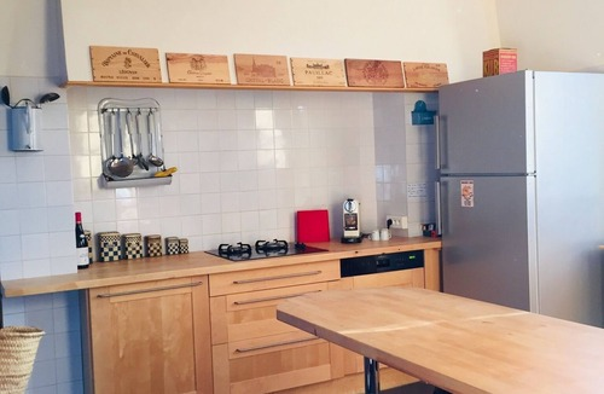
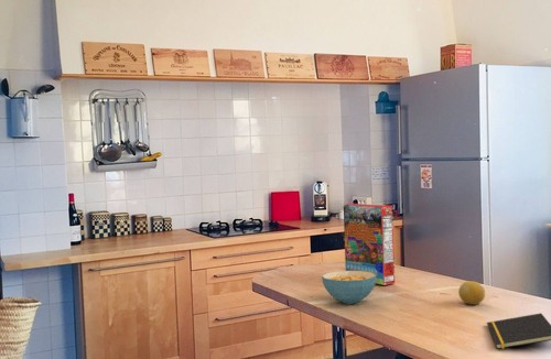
+ cereal bowl [321,270,377,305]
+ notepad [486,312,551,350]
+ cereal box [343,203,396,286]
+ fruit [457,280,486,306]
